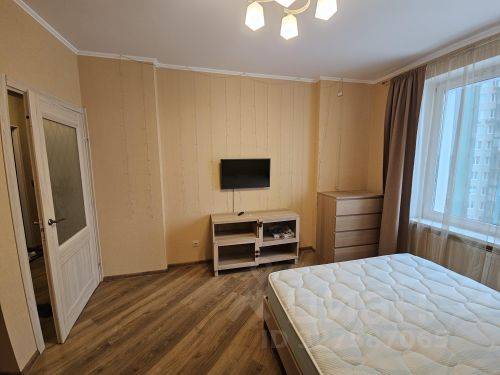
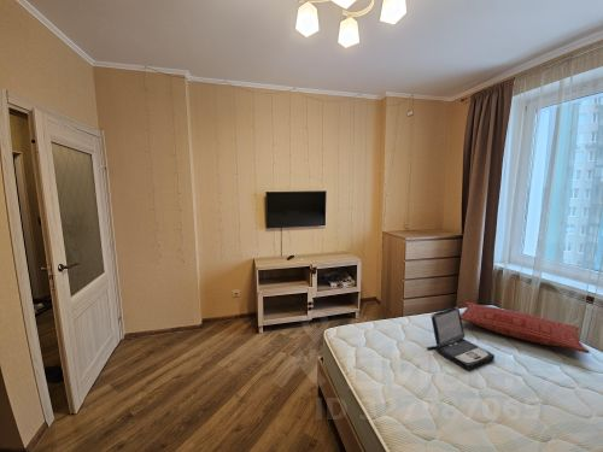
+ laptop [426,306,496,371]
+ pillow [461,301,591,354]
